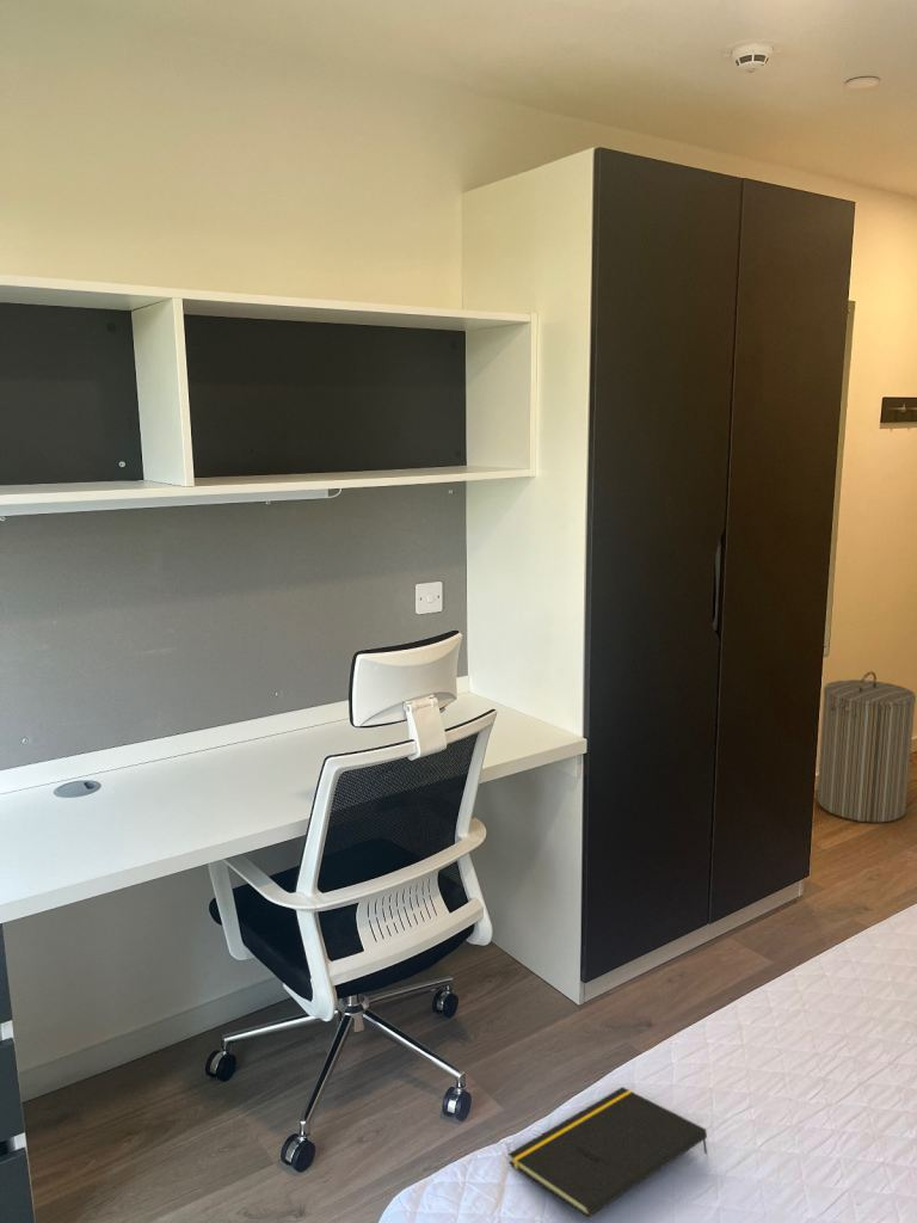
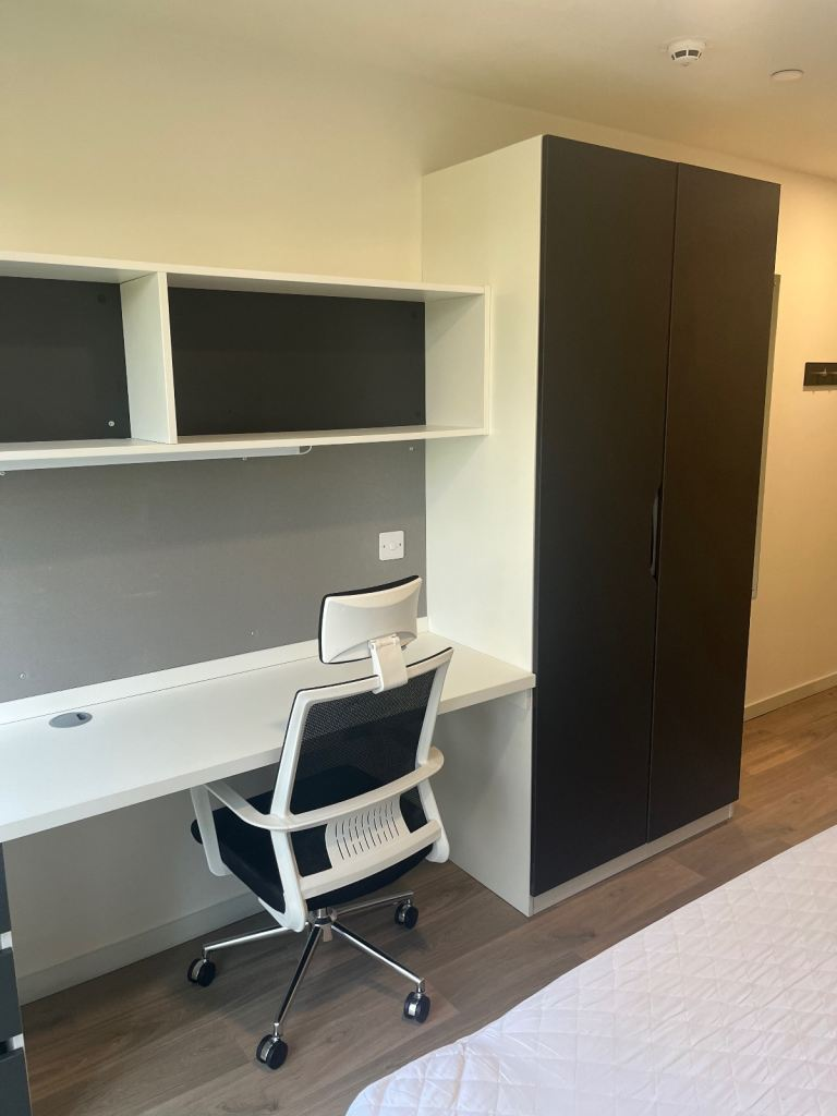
- notepad [507,1086,709,1218]
- laundry hamper [816,670,917,824]
